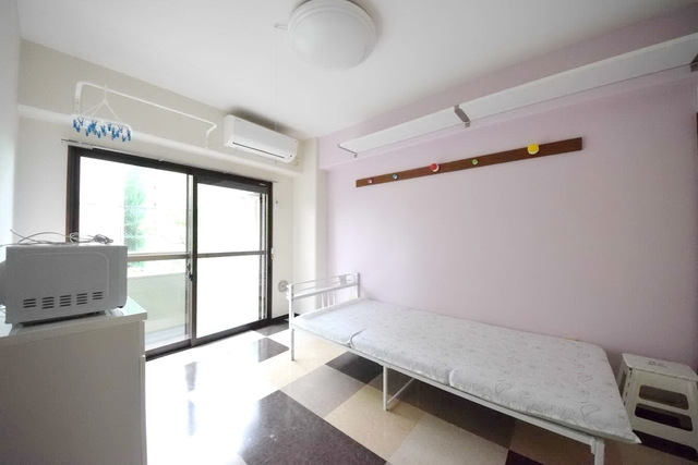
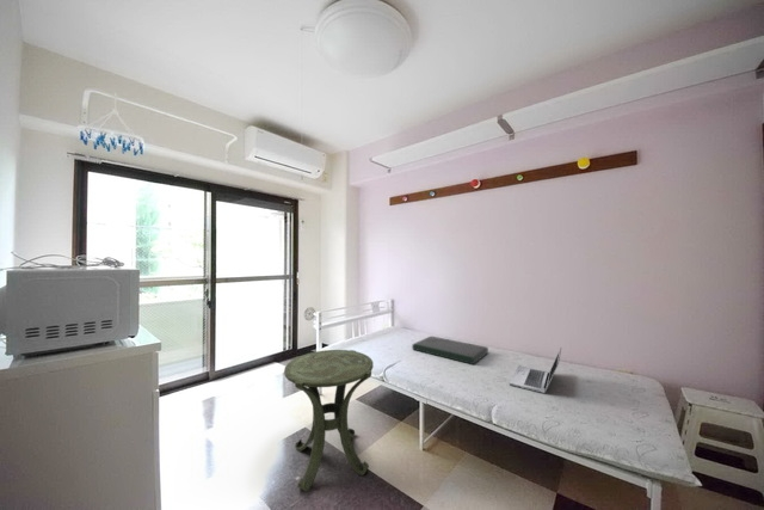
+ laptop [509,348,562,394]
+ side table [283,349,375,492]
+ cushion [411,334,489,365]
